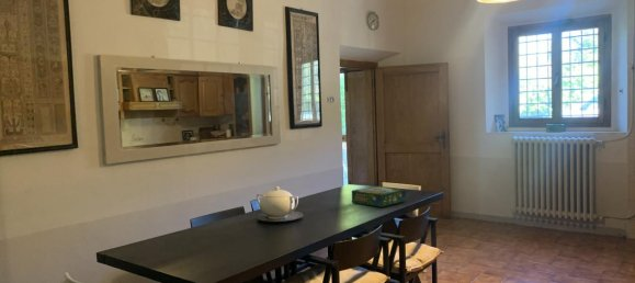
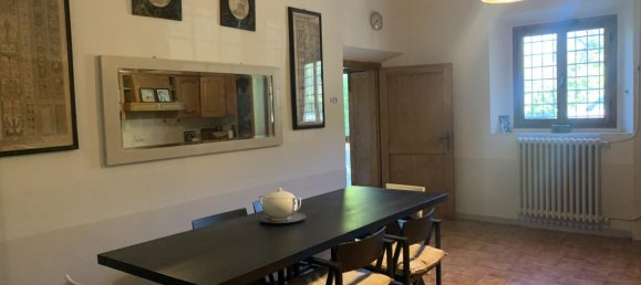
- board game [351,184,407,208]
